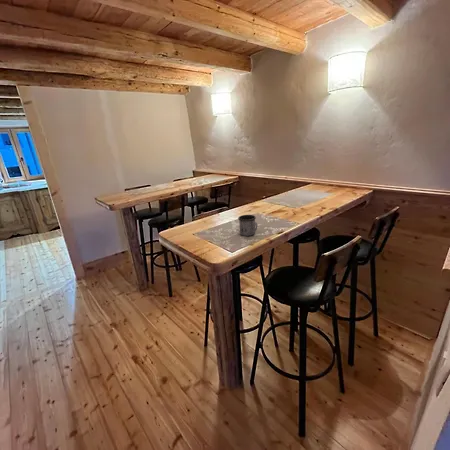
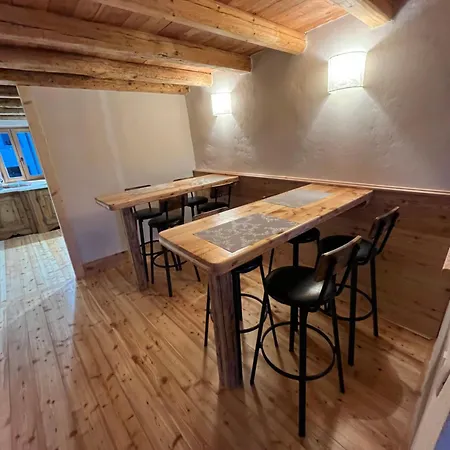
- mug [237,214,258,237]
